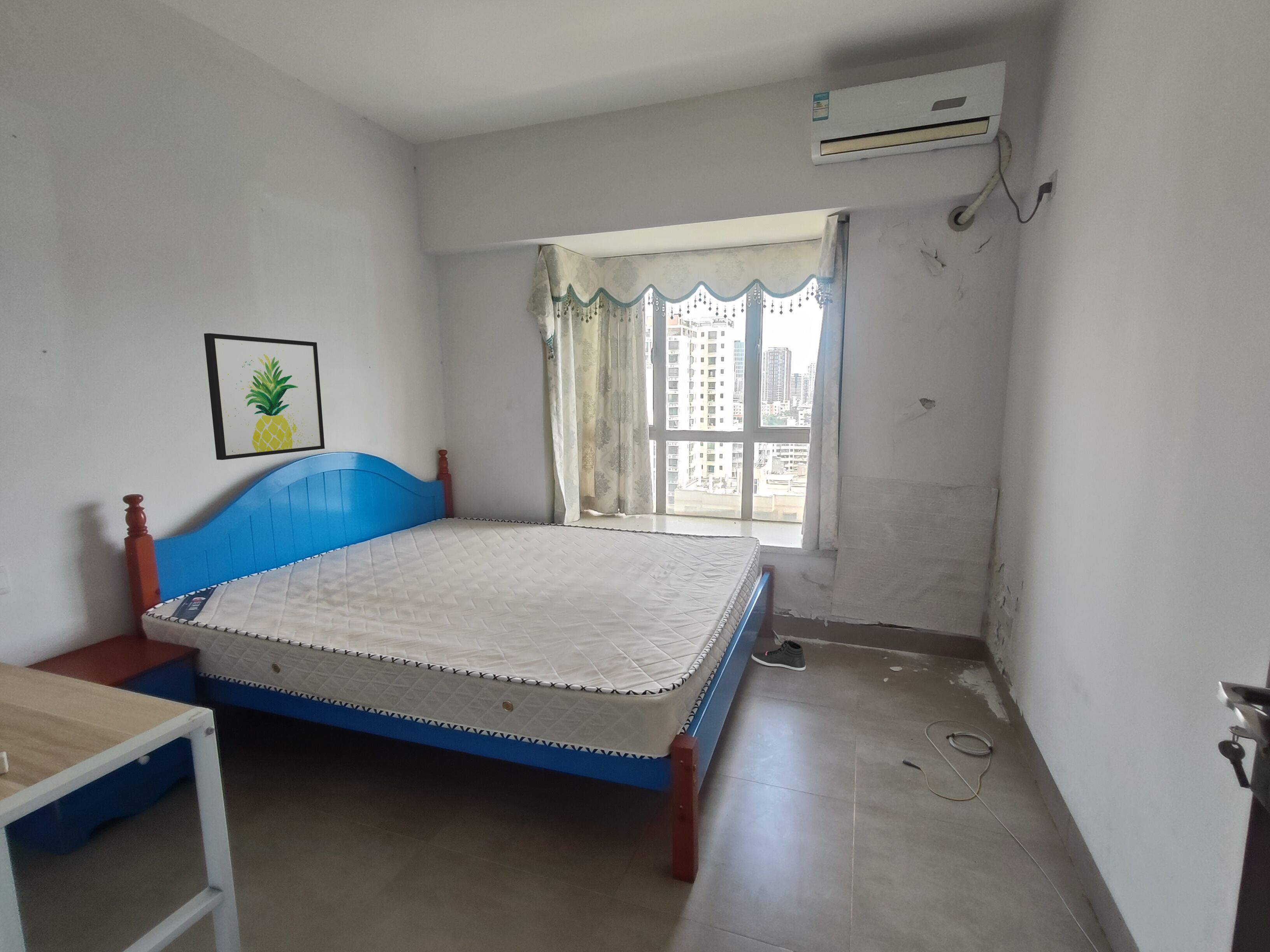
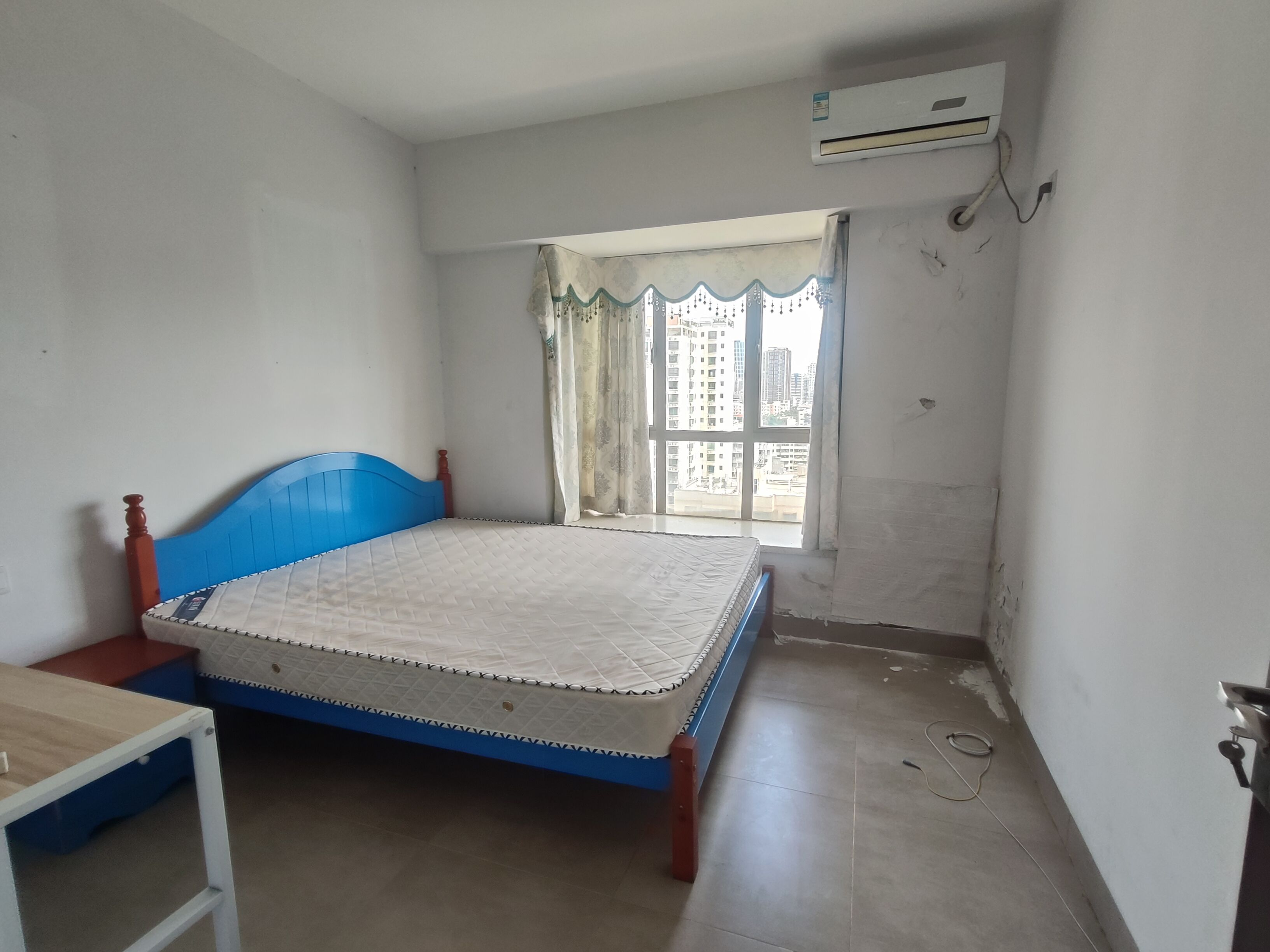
- sneaker [751,640,806,671]
- wall art [203,333,325,460]
